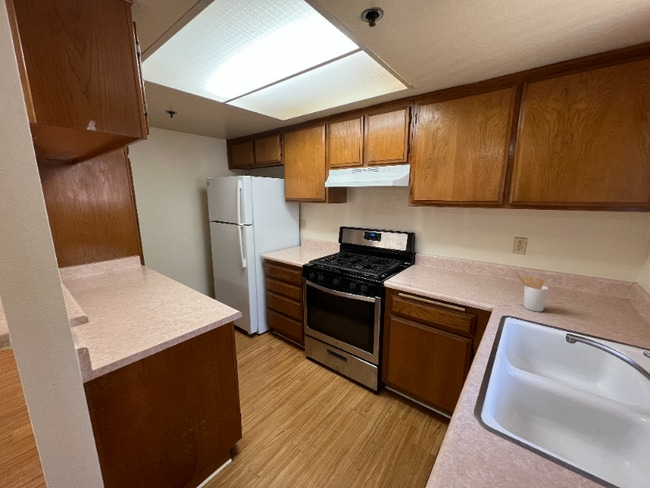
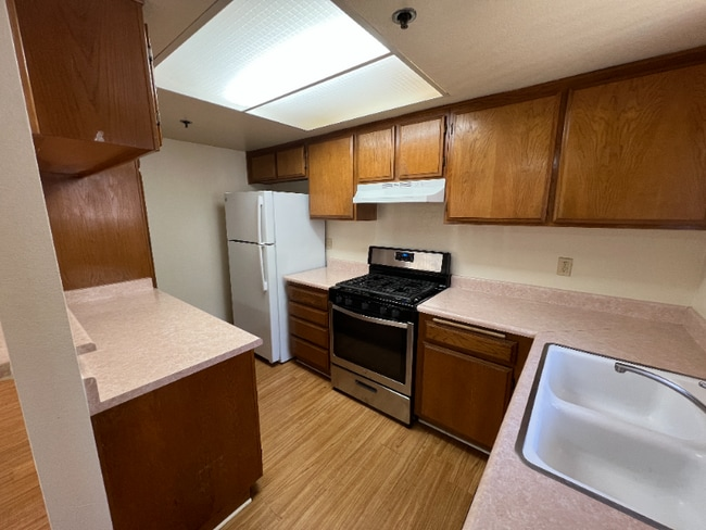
- utensil holder [515,273,549,312]
